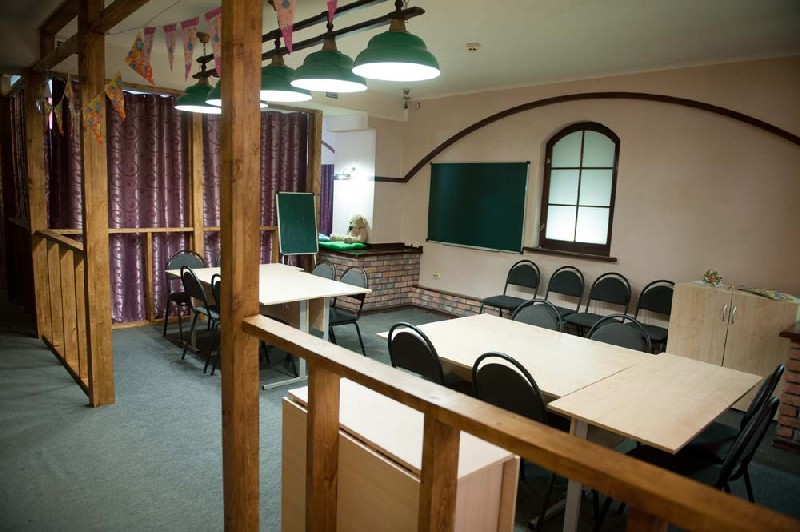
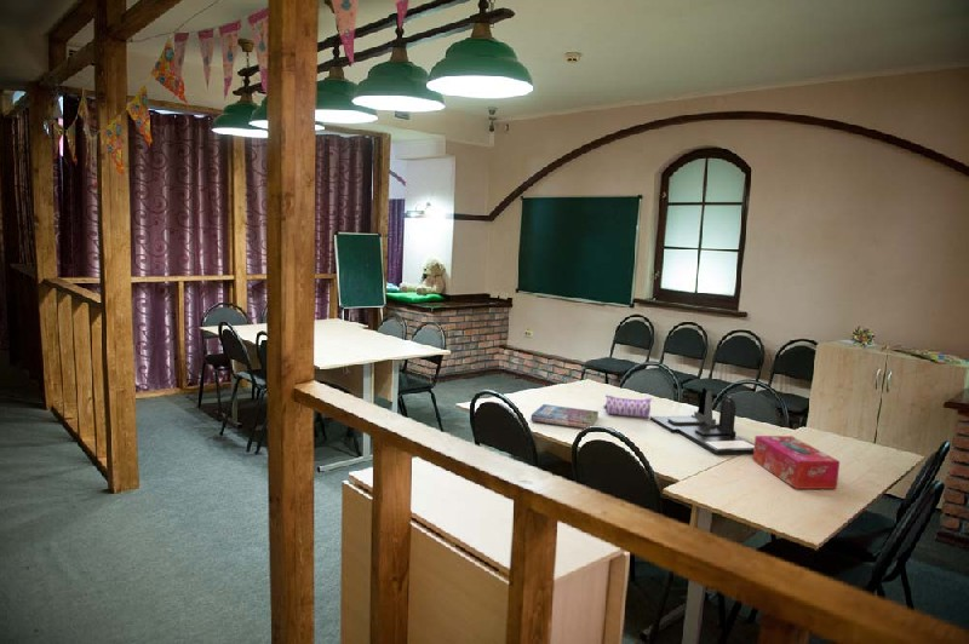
+ tissue box [752,435,841,490]
+ desk organizer [649,387,755,455]
+ pencil case [602,393,653,419]
+ book [531,403,600,430]
